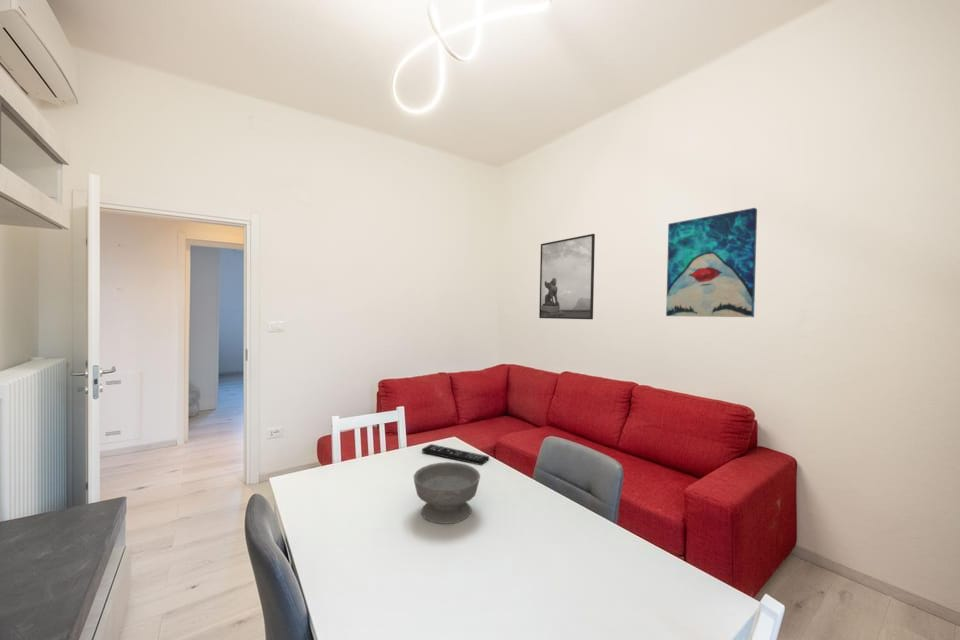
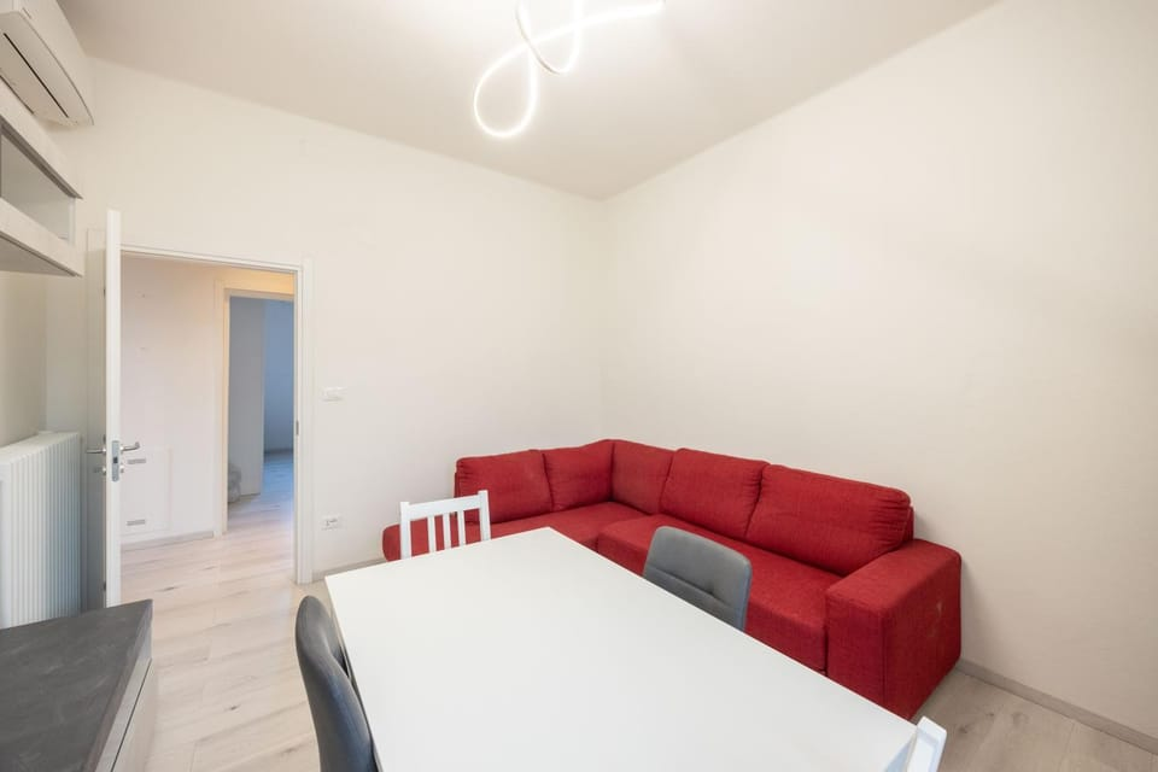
- wall art [665,207,758,318]
- remote control [421,443,490,466]
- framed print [538,233,596,320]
- bowl [413,461,481,525]
